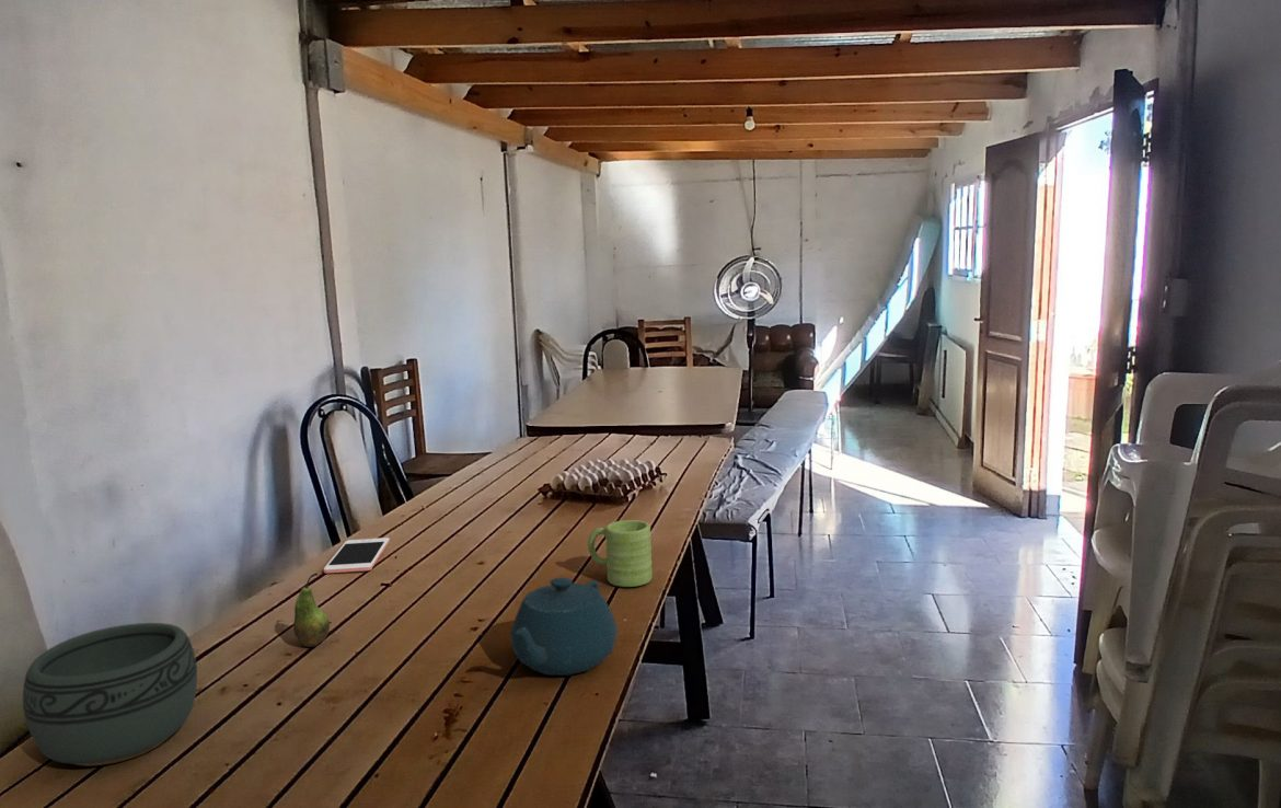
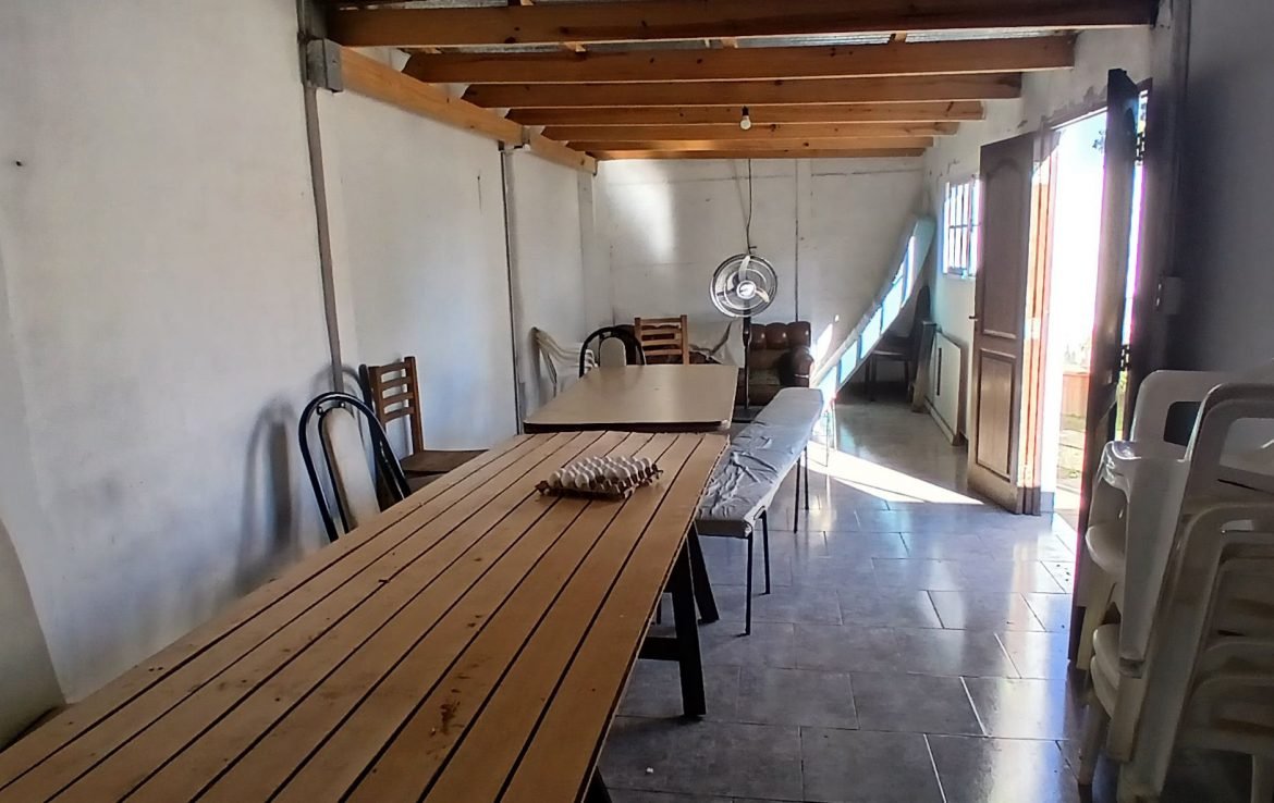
- teapot [509,576,619,677]
- cell phone [323,536,391,575]
- mug [587,519,654,588]
- fruit [292,572,331,648]
- bowl [22,622,198,766]
